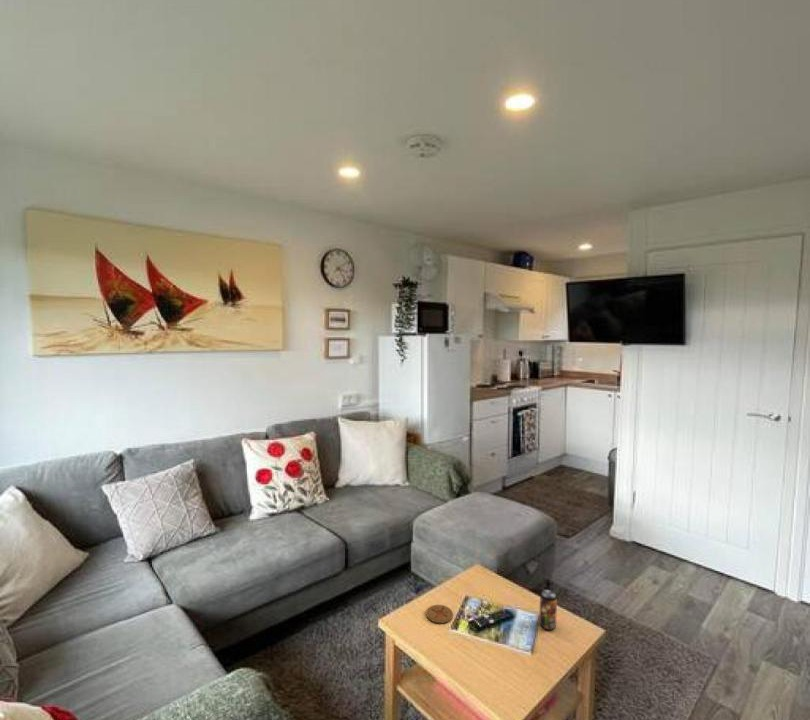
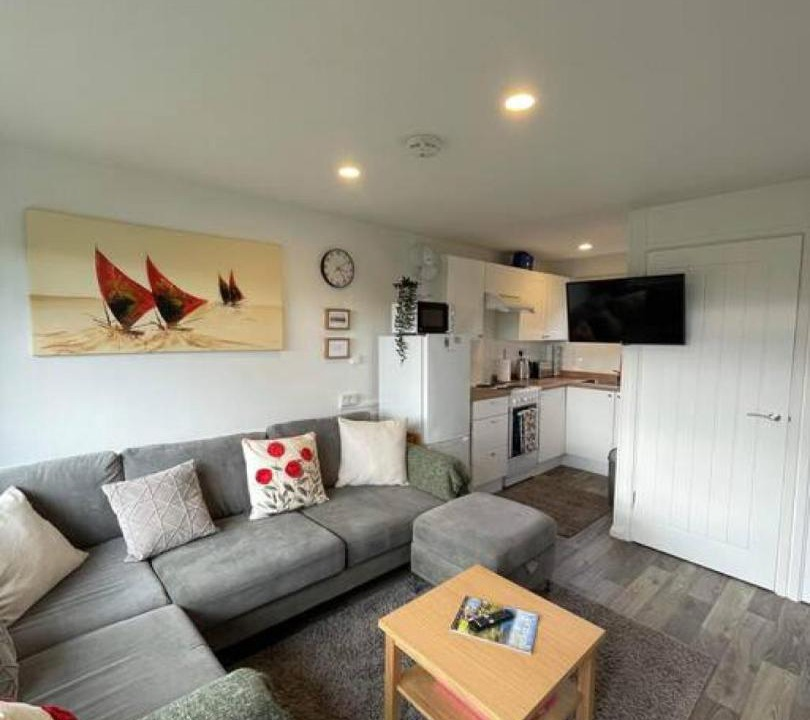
- beverage can [538,589,558,631]
- coaster [425,604,454,624]
